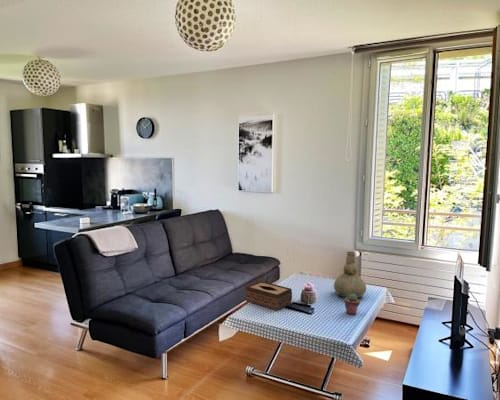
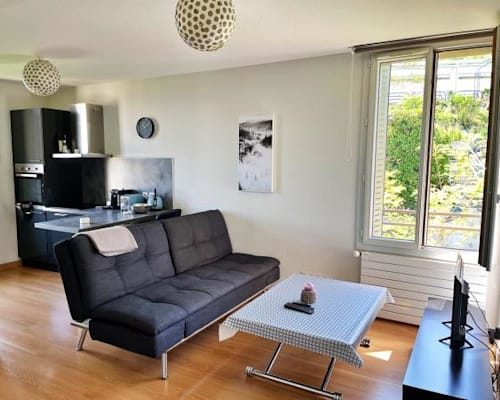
- vase [333,251,367,299]
- tissue box [244,280,293,312]
- potted succulent [343,294,361,316]
